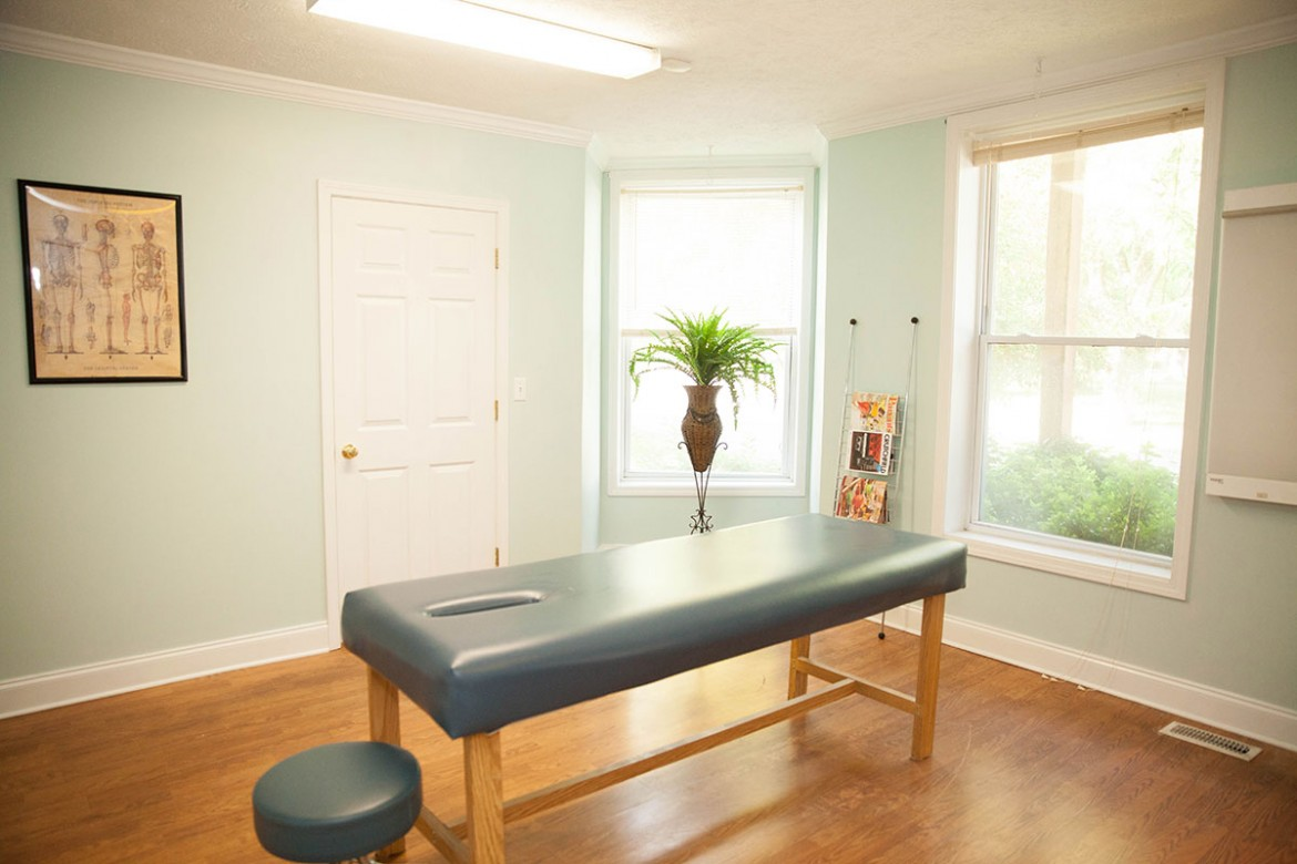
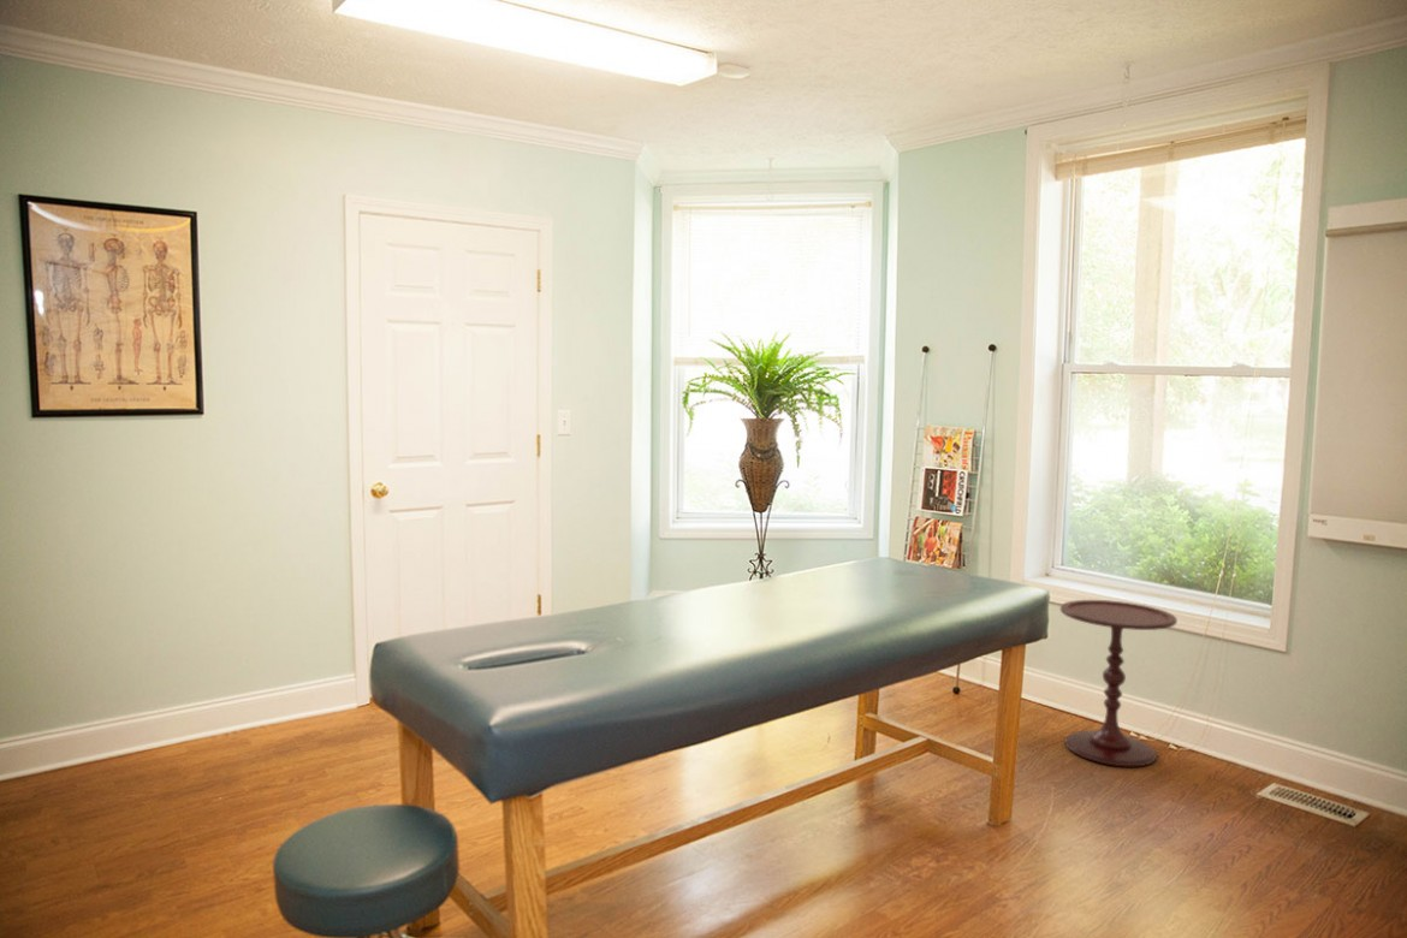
+ side table [1059,599,1179,767]
